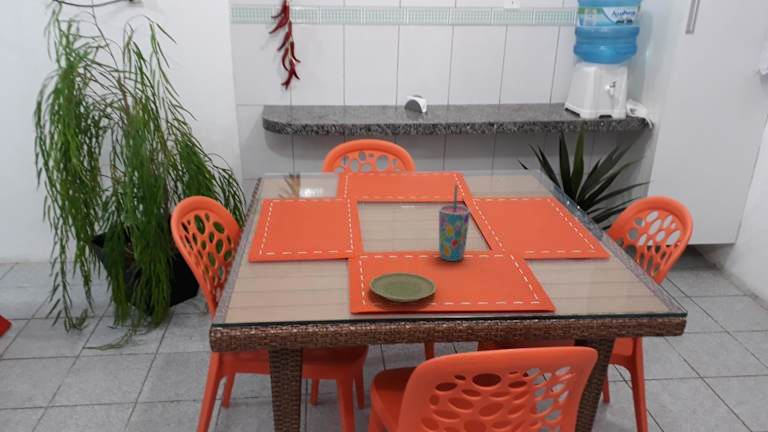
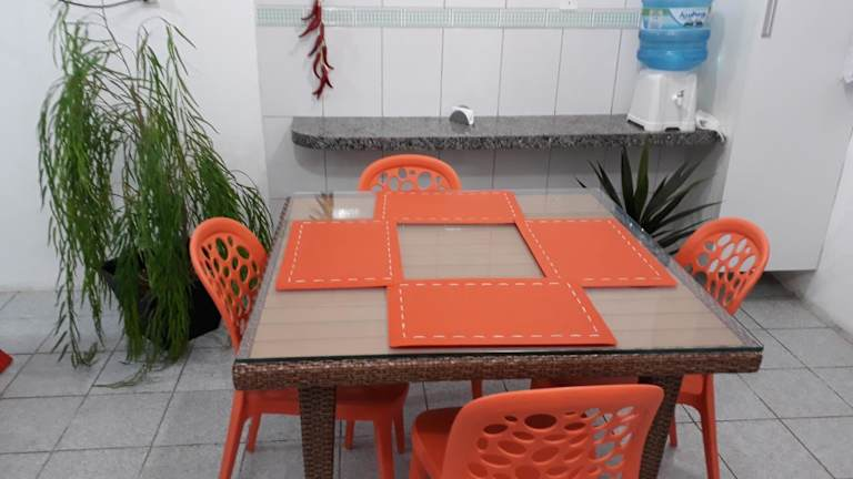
- cup [438,184,471,262]
- plate [369,271,437,303]
